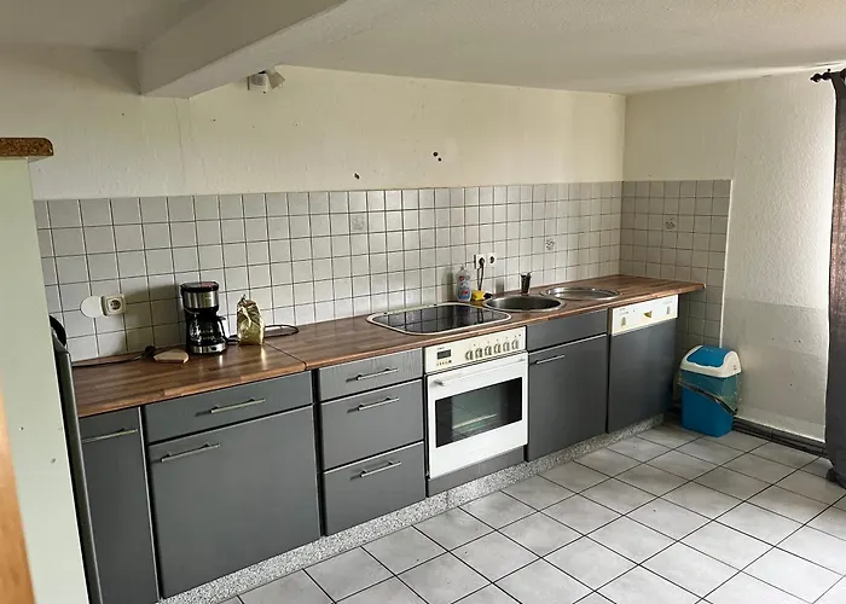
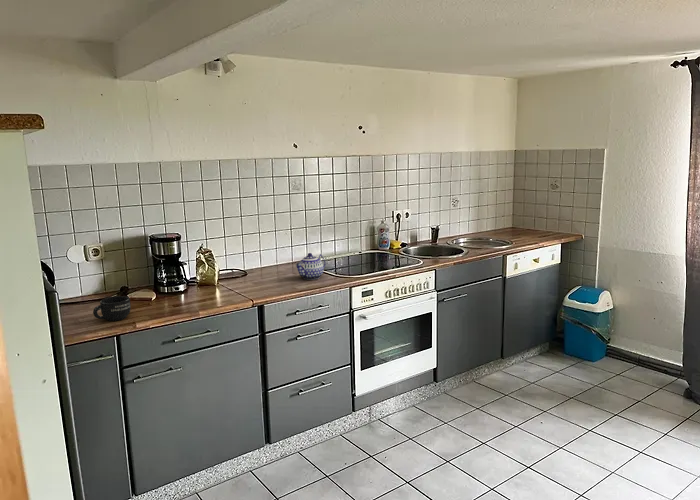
+ teapot [295,252,327,280]
+ mug [92,295,132,322]
